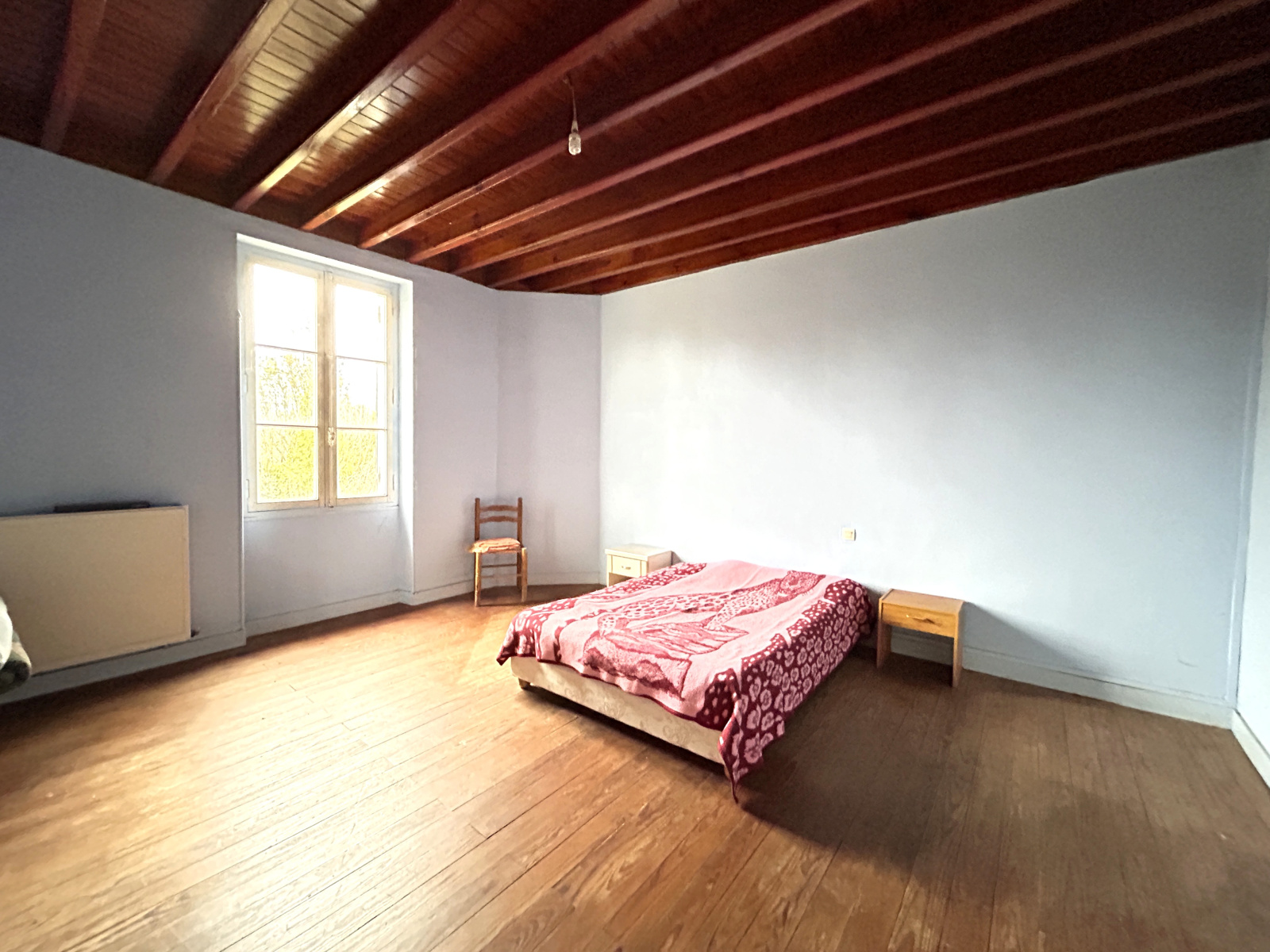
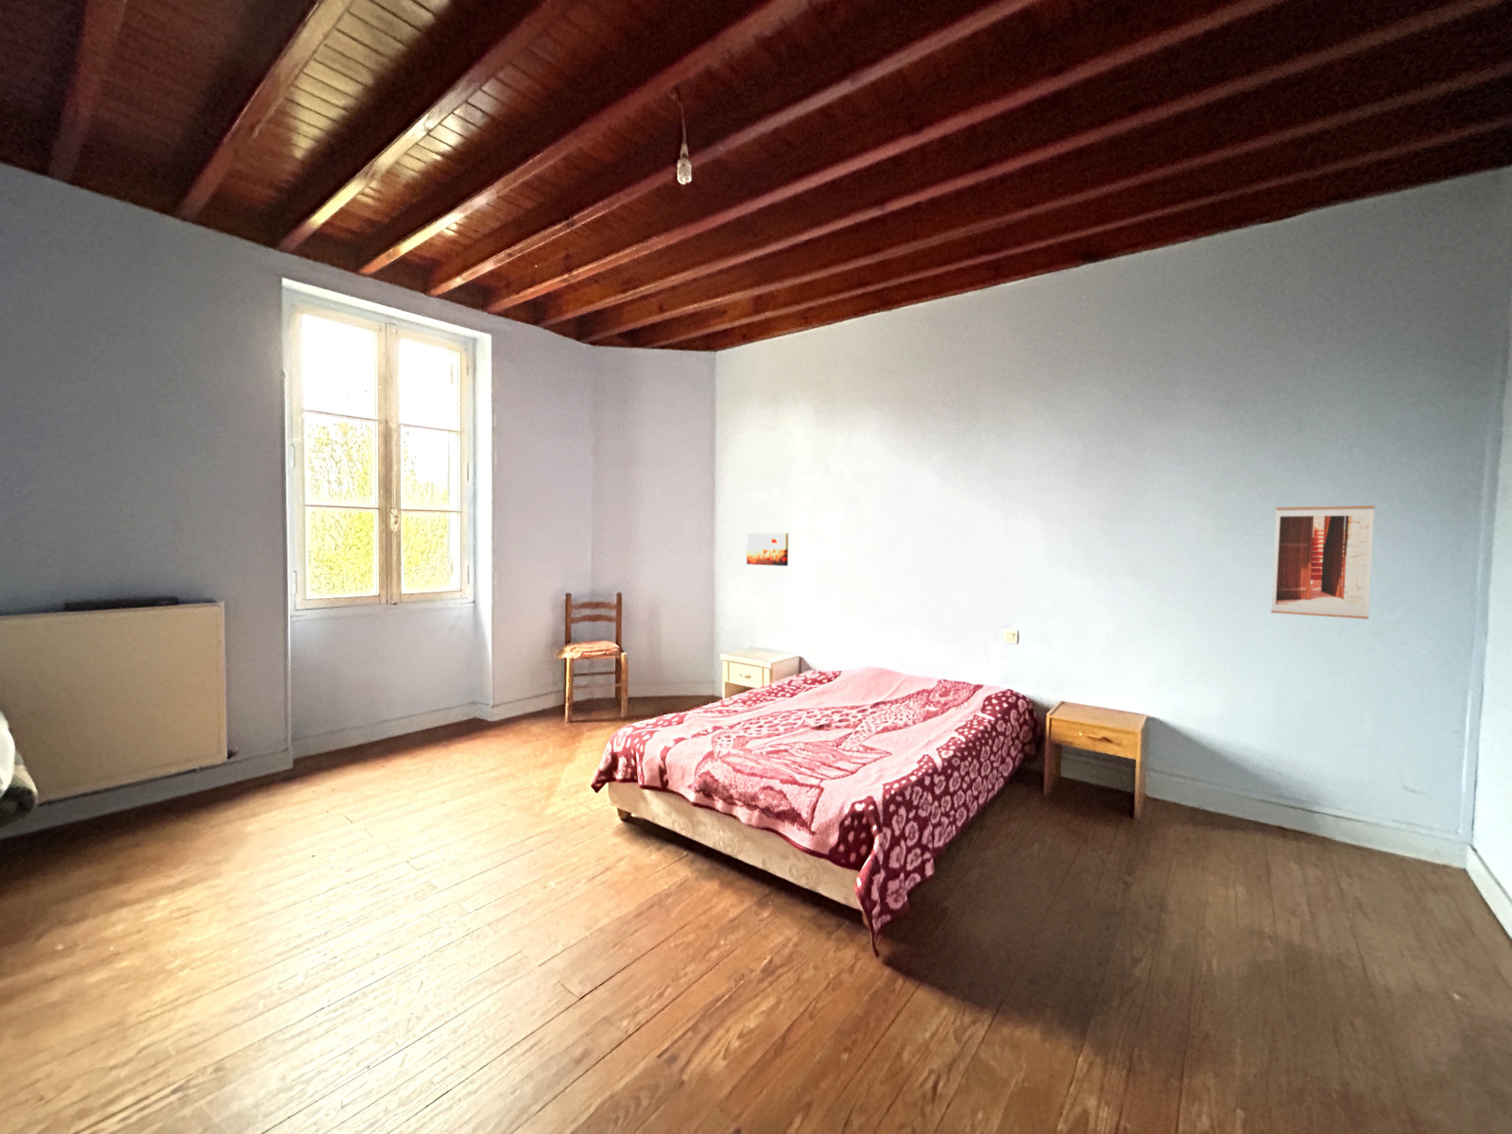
+ wall art [745,532,789,567]
+ wall art [1270,505,1376,619]
